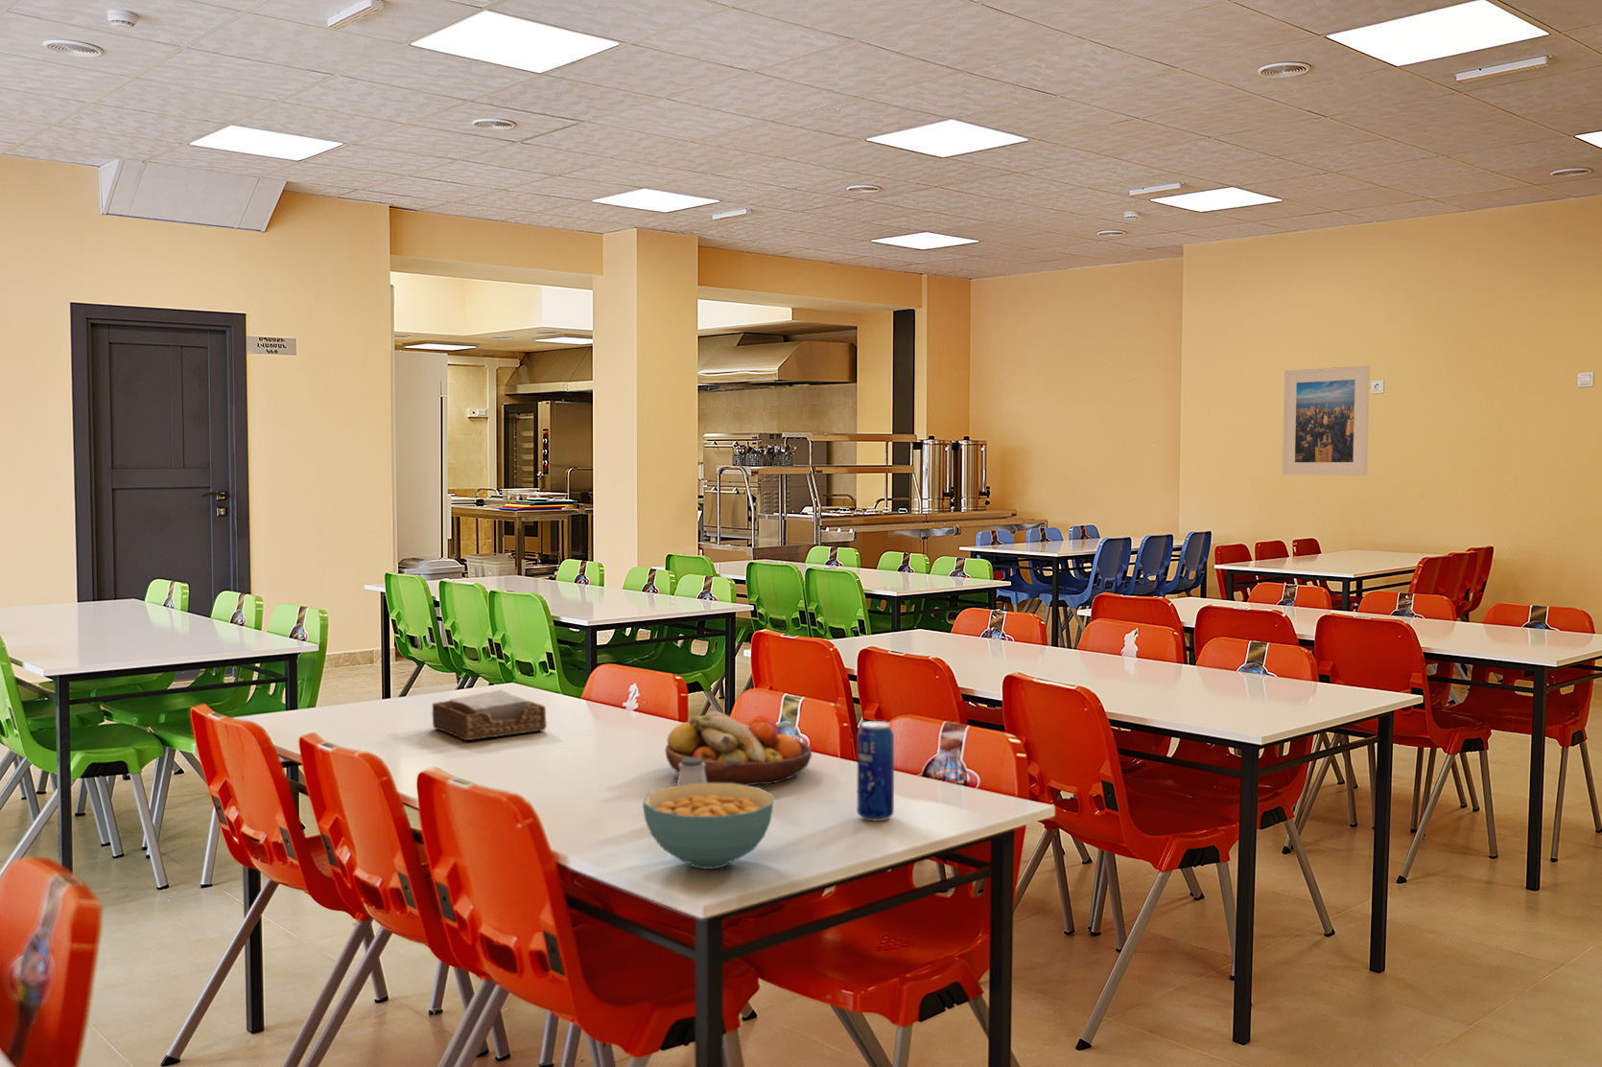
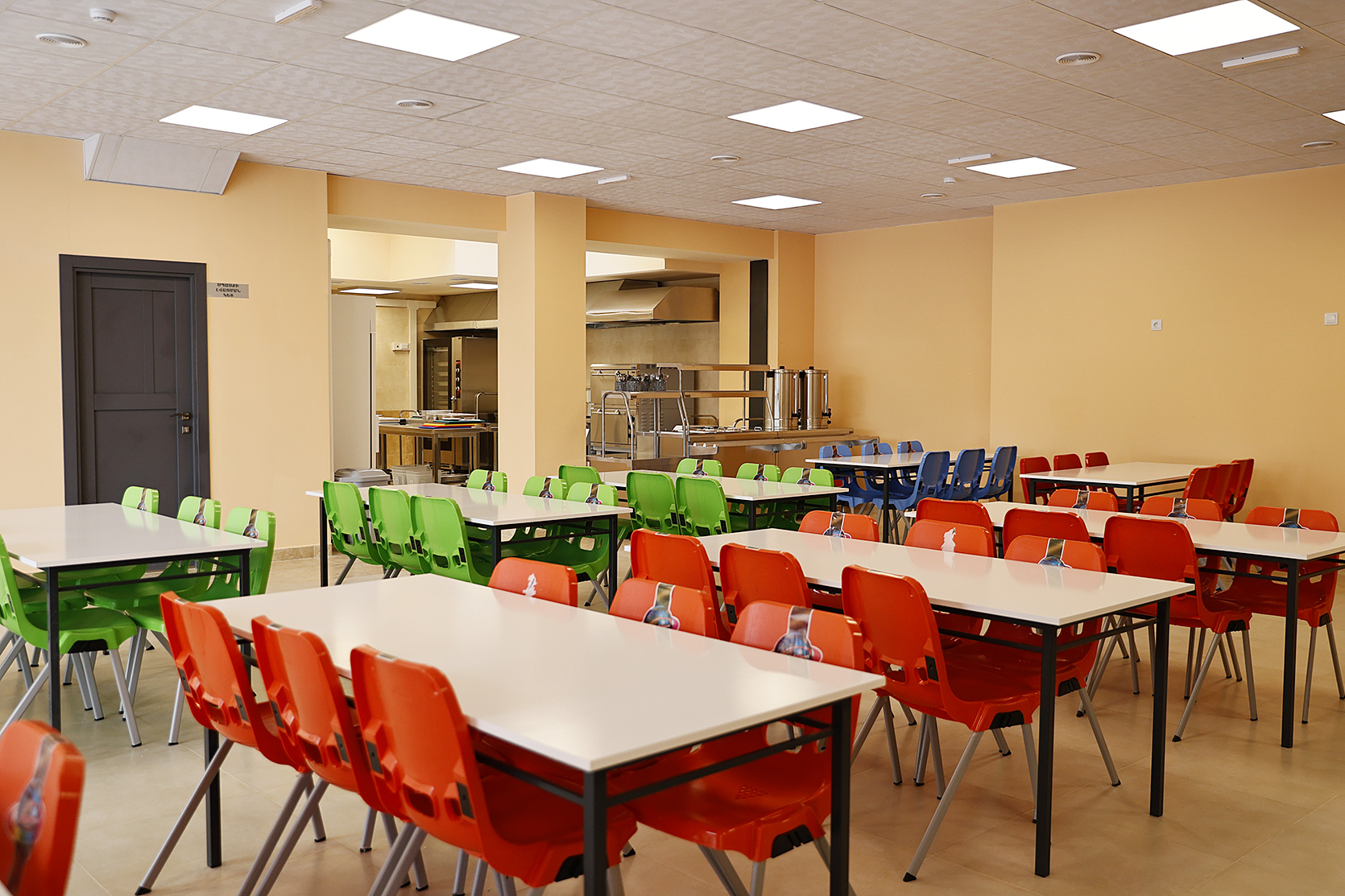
- cereal bowl [642,784,775,869]
- saltshaker [677,757,708,786]
- beverage can [856,720,894,822]
- napkin holder [431,688,548,741]
- fruit bowl [665,711,812,786]
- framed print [1282,364,1371,476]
